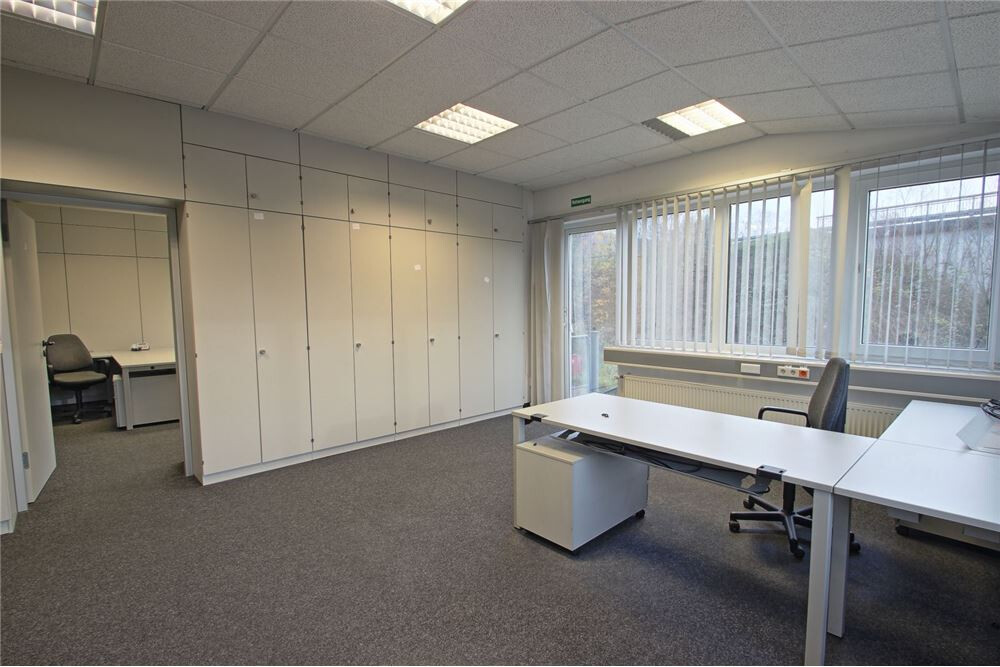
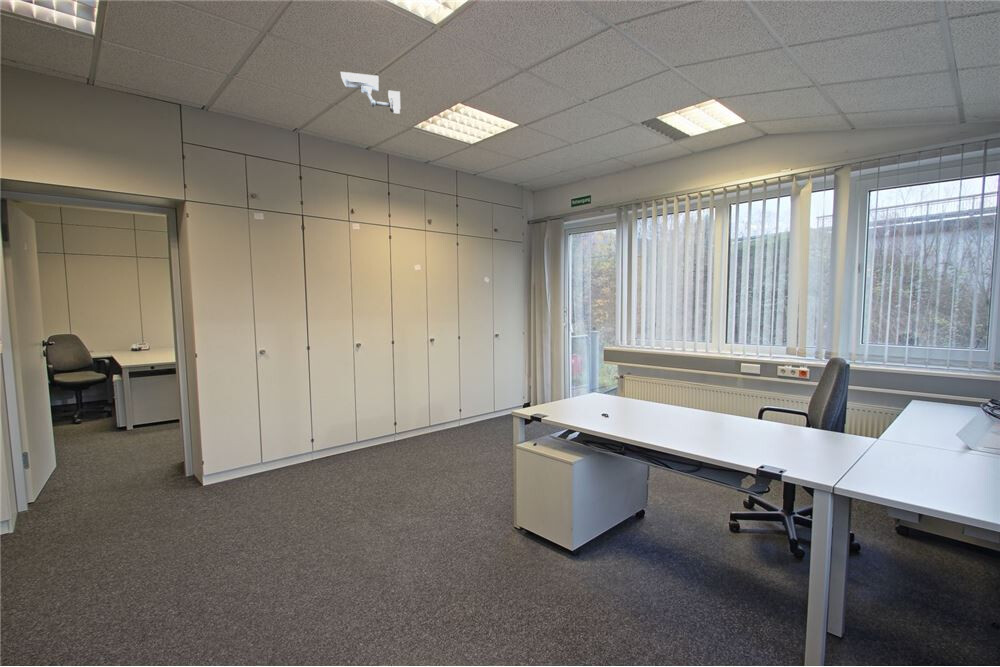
+ security camera [339,71,401,115]
